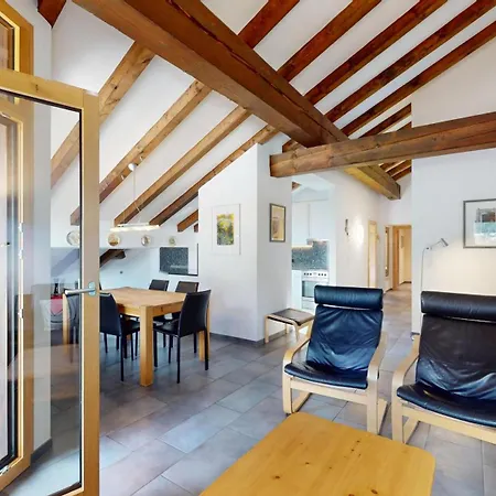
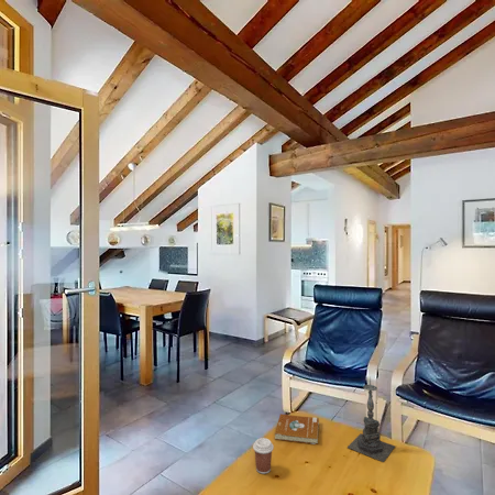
+ candle holder [346,376,396,463]
+ coffee cup [252,437,275,475]
+ book [274,413,320,446]
